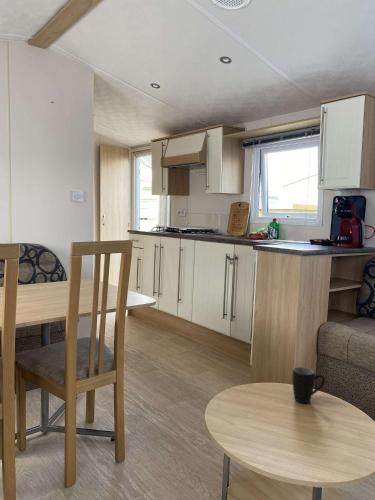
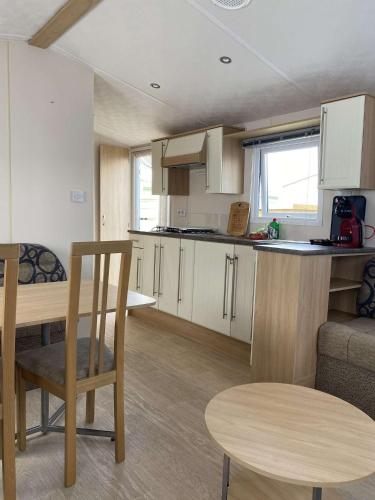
- mug [291,366,326,404]
